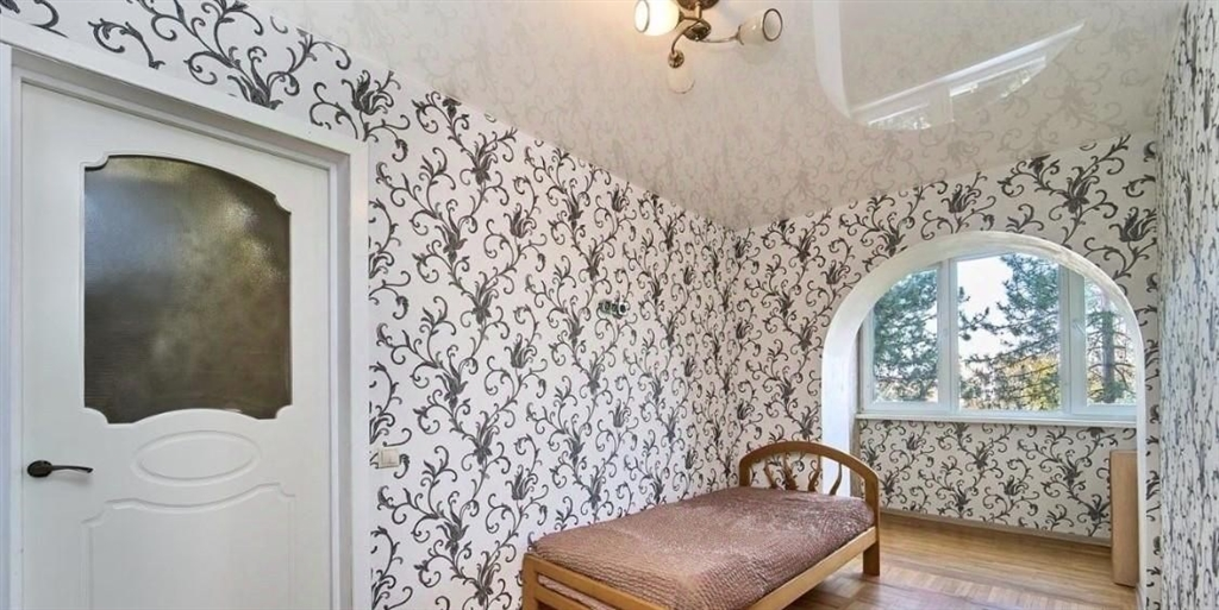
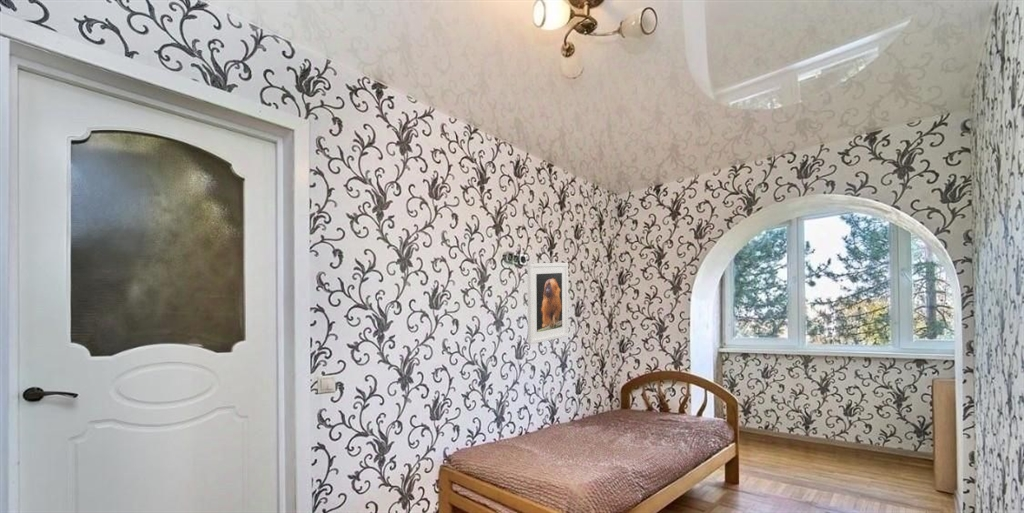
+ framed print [527,262,570,345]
